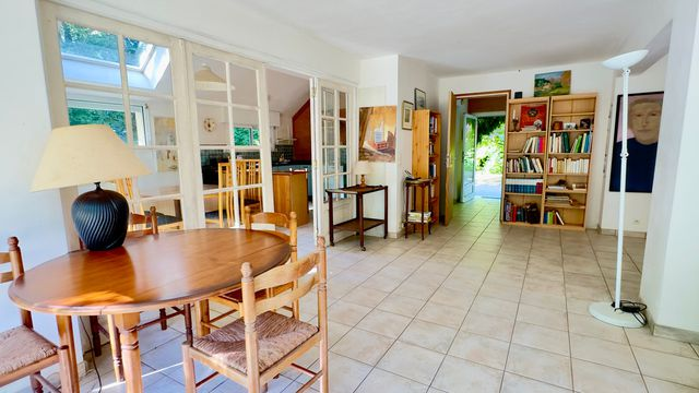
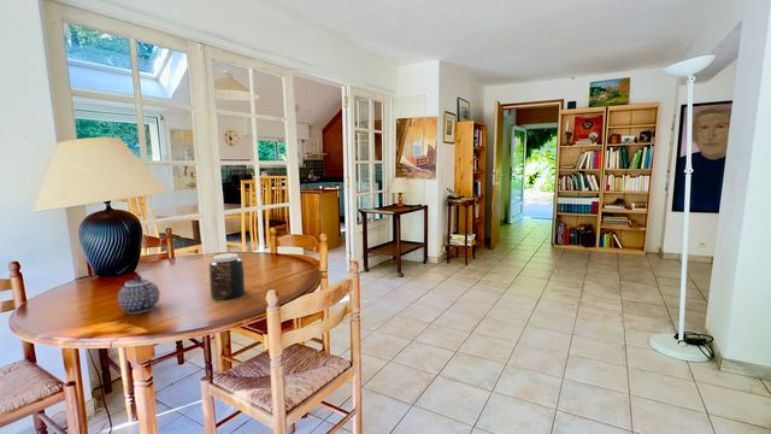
+ teapot [117,275,160,315]
+ jar [208,252,246,300]
